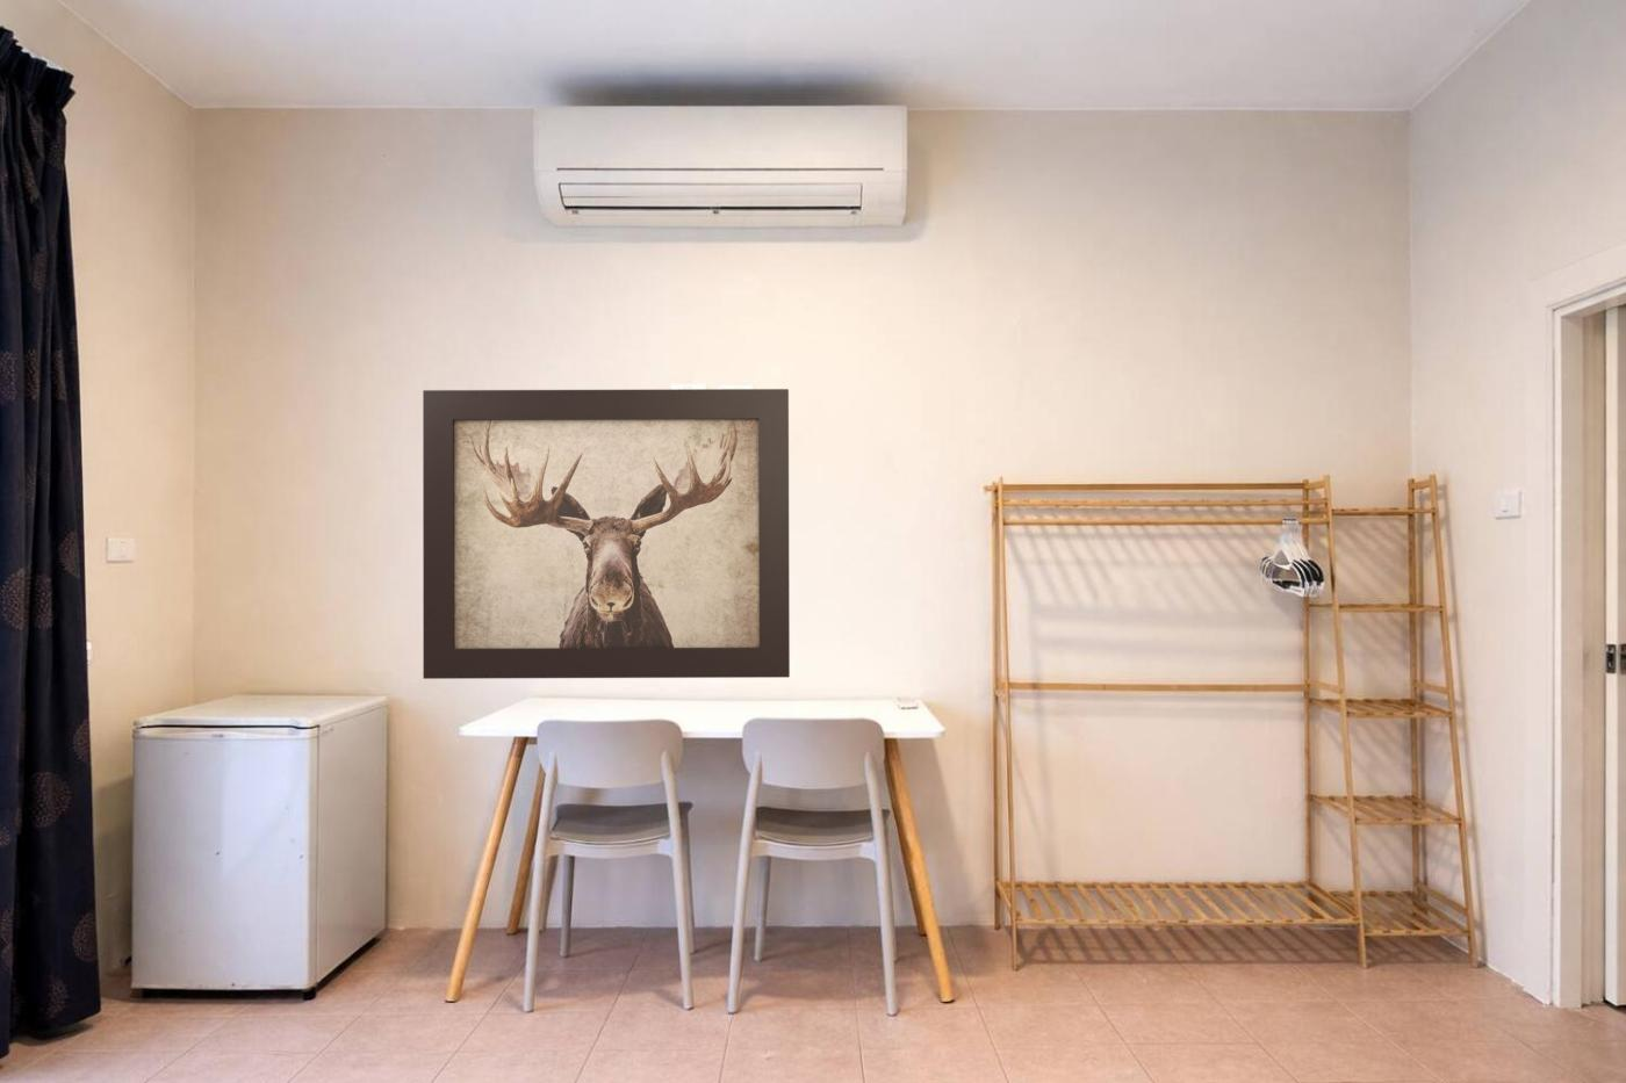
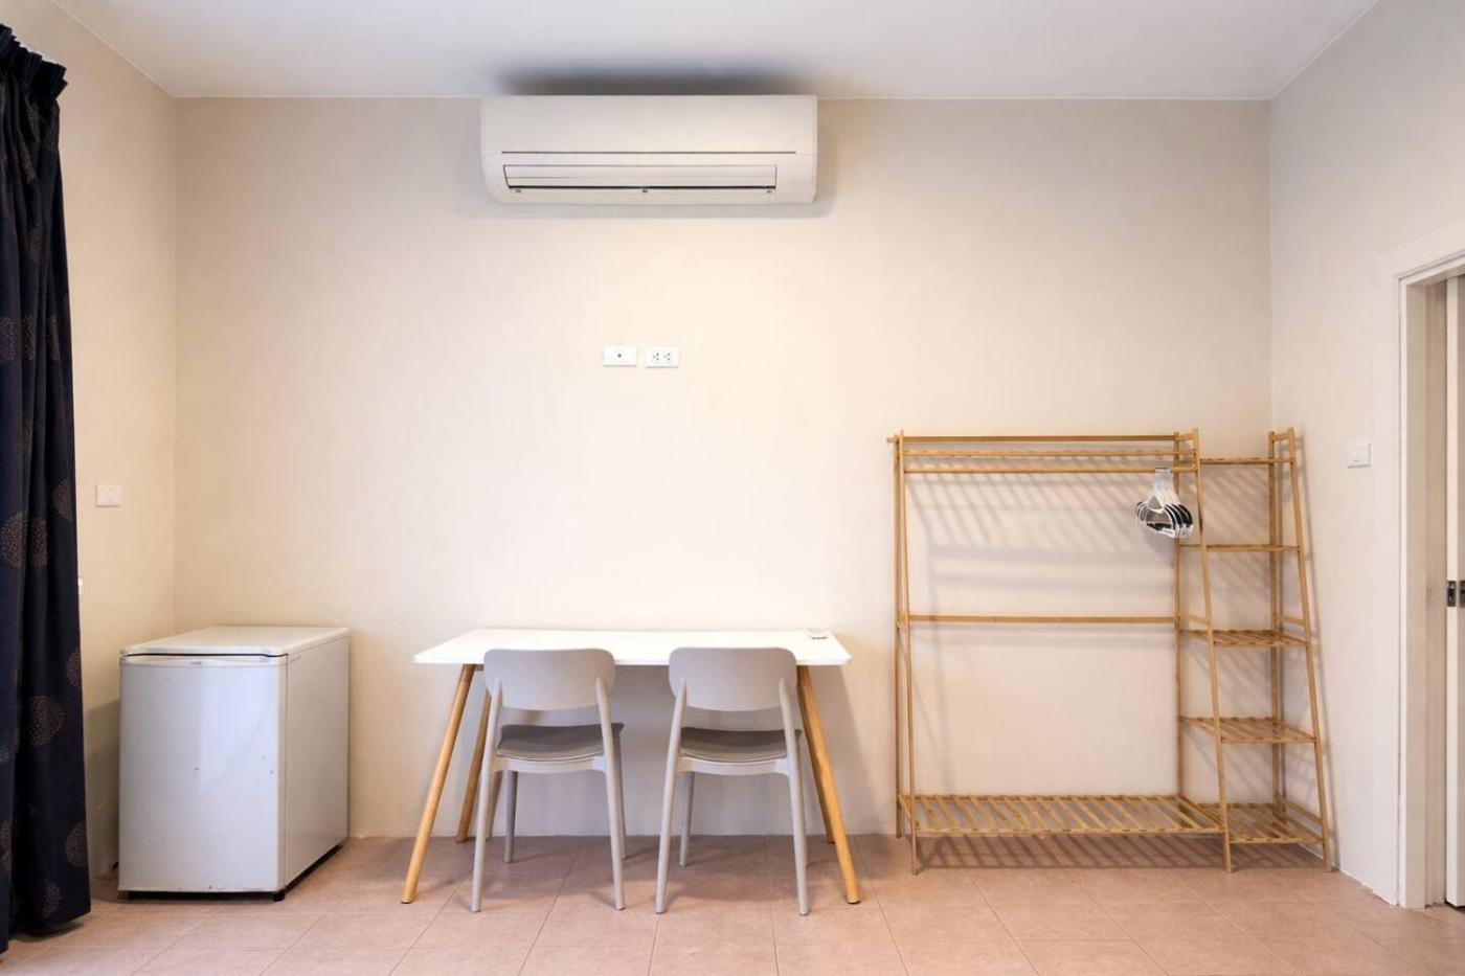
- wall art [422,388,791,681]
